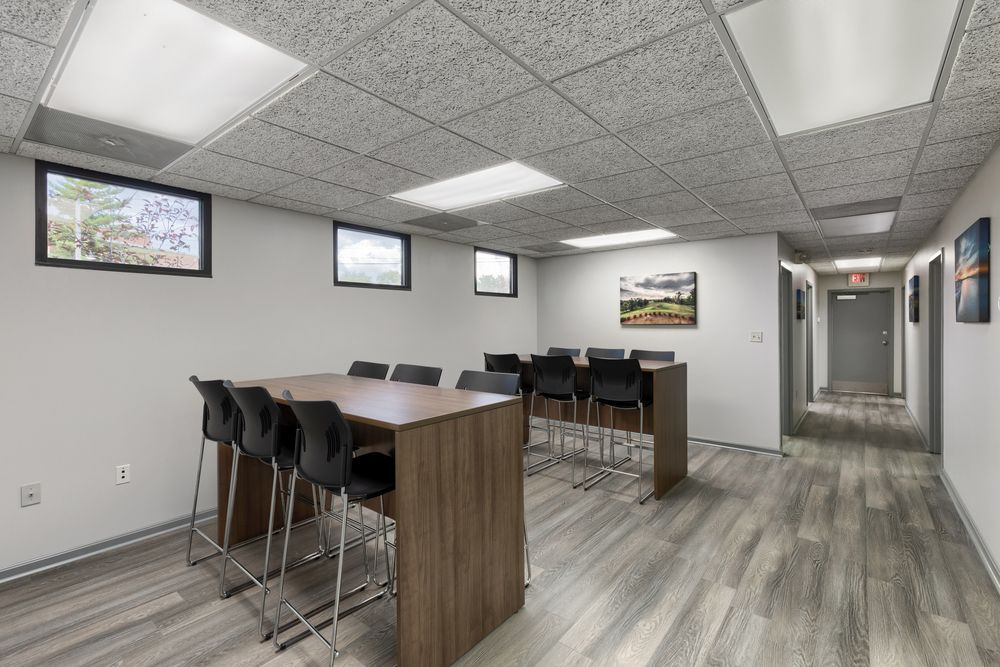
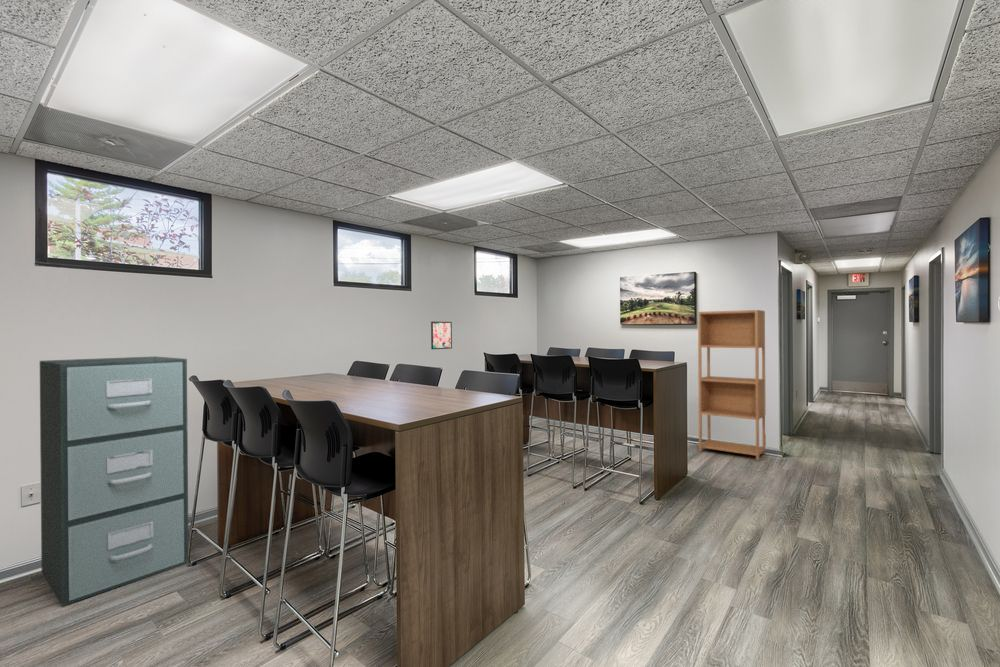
+ wall art [430,320,453,350]
+ bookcase [697,309,767,462]
+ filing cabinet [39,355,190,607]
